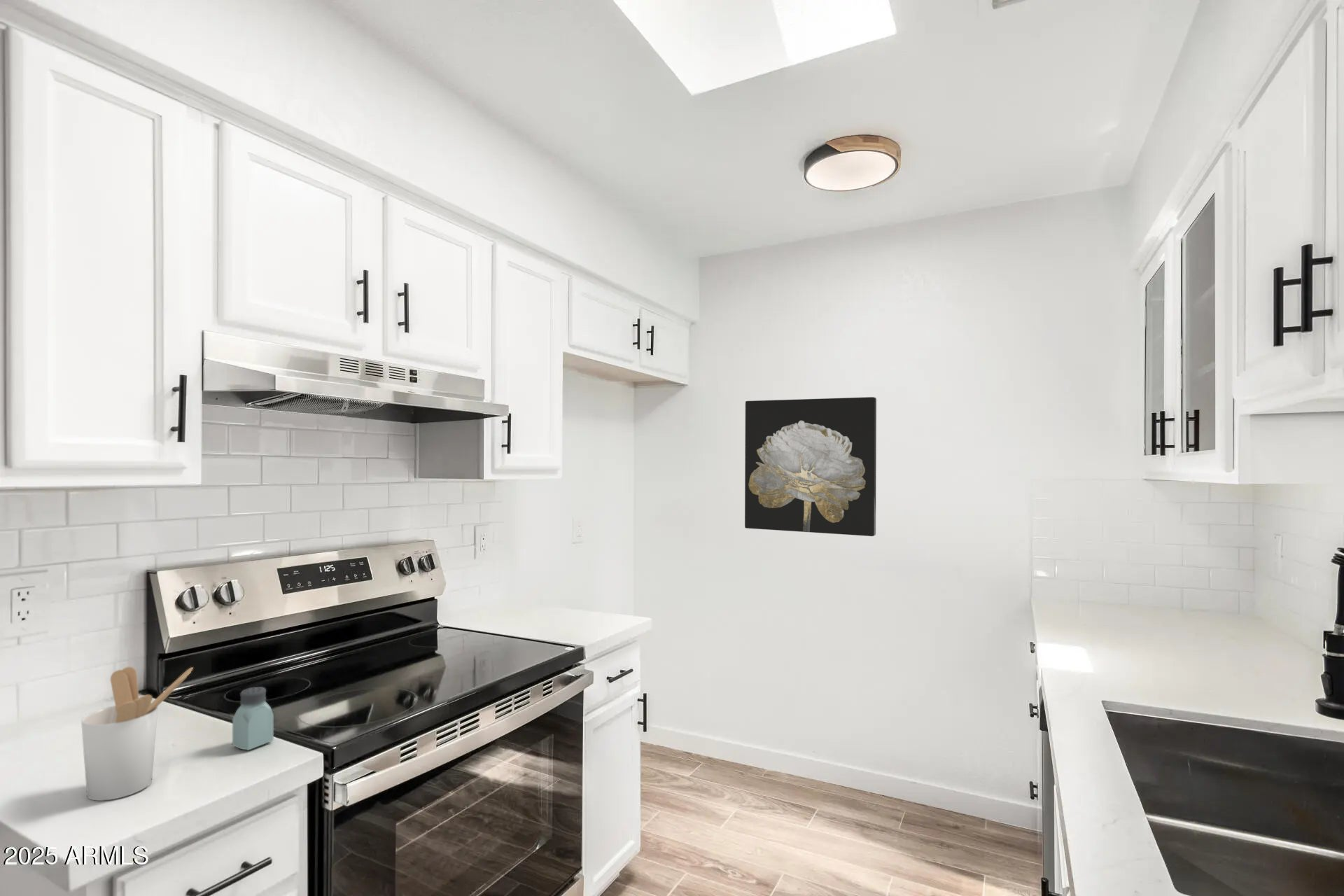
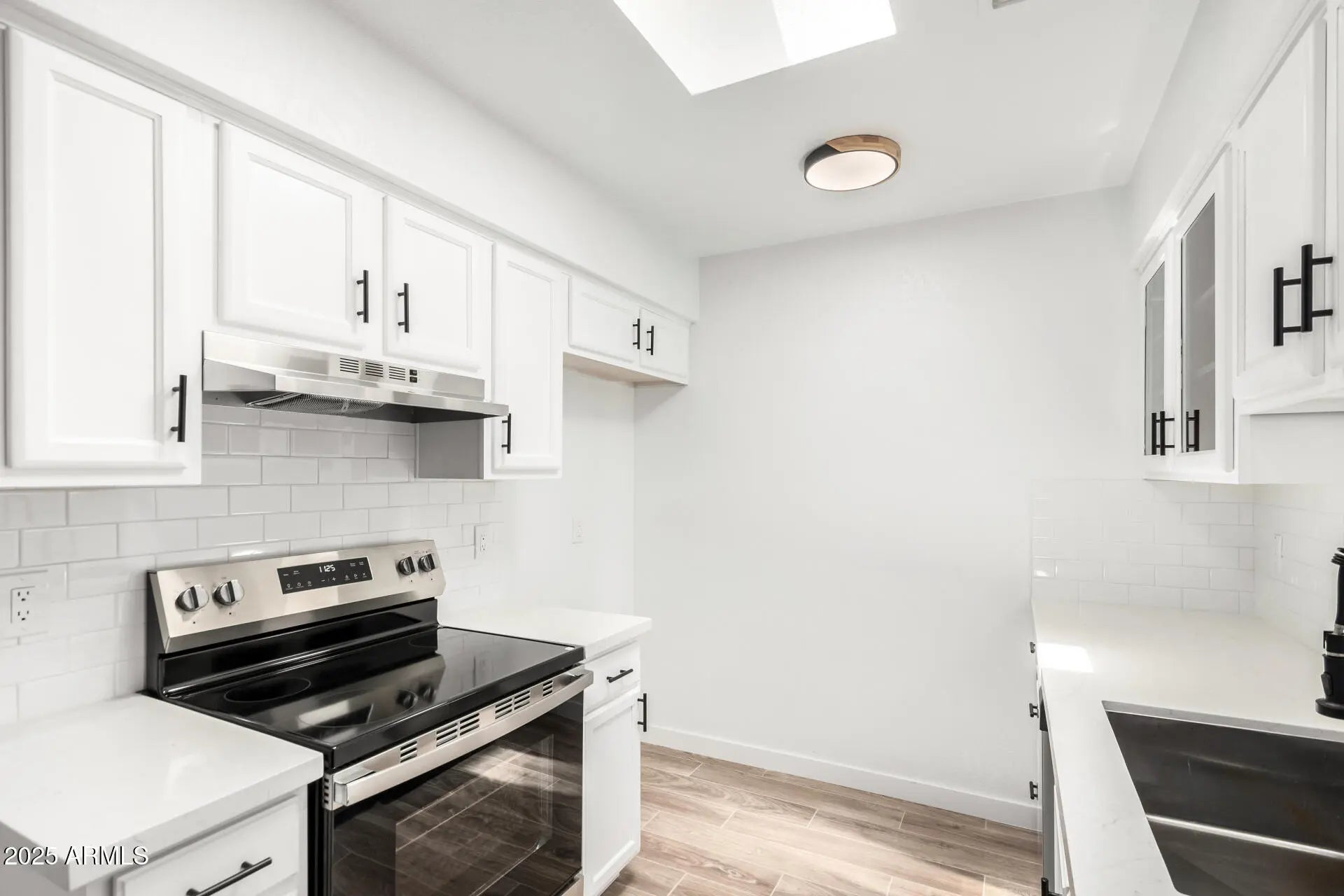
- saltshaker [232,686,274,751]
- wall art [744,396,877,537]
- utensil holder [80,666,194,802]
